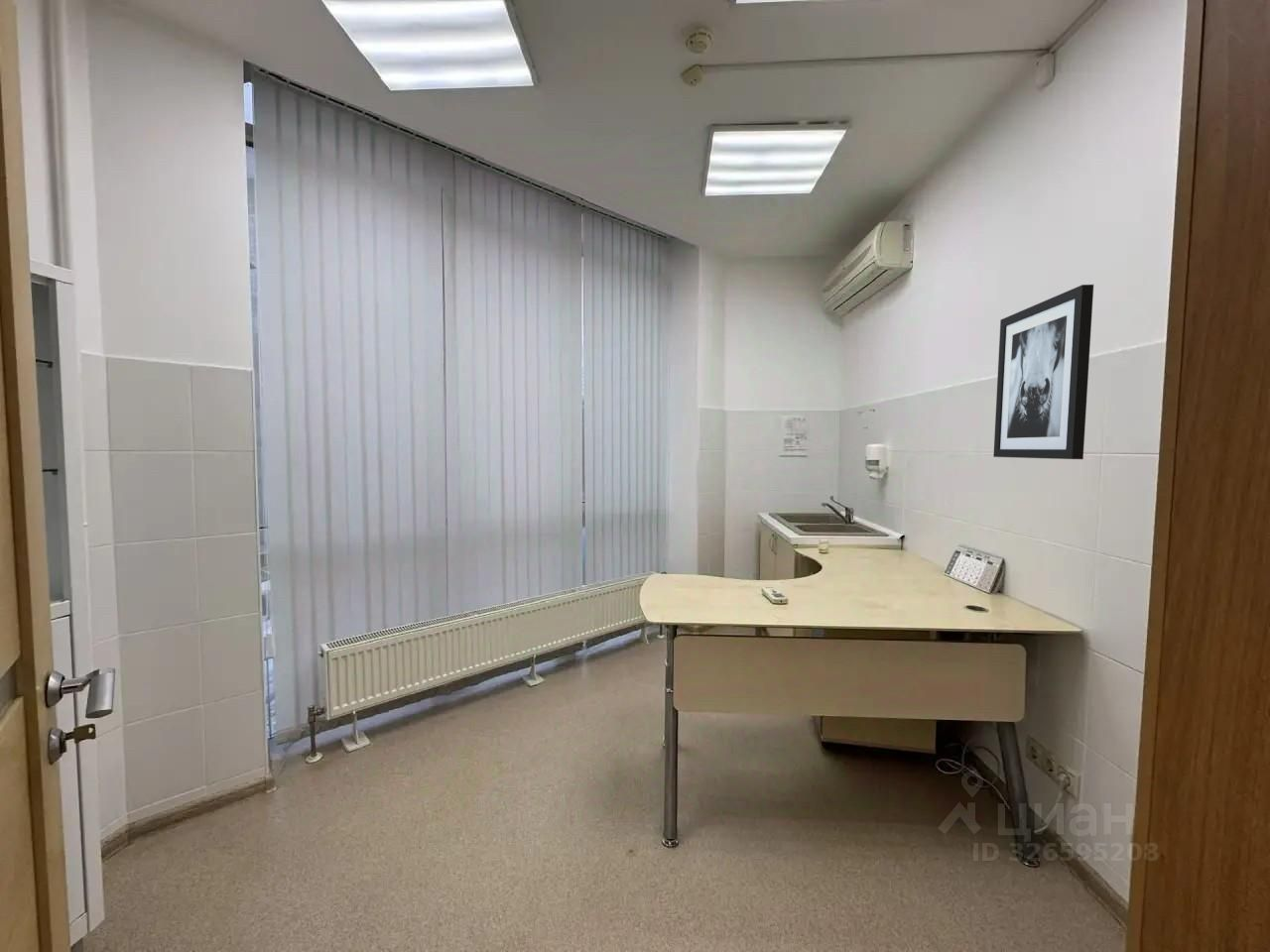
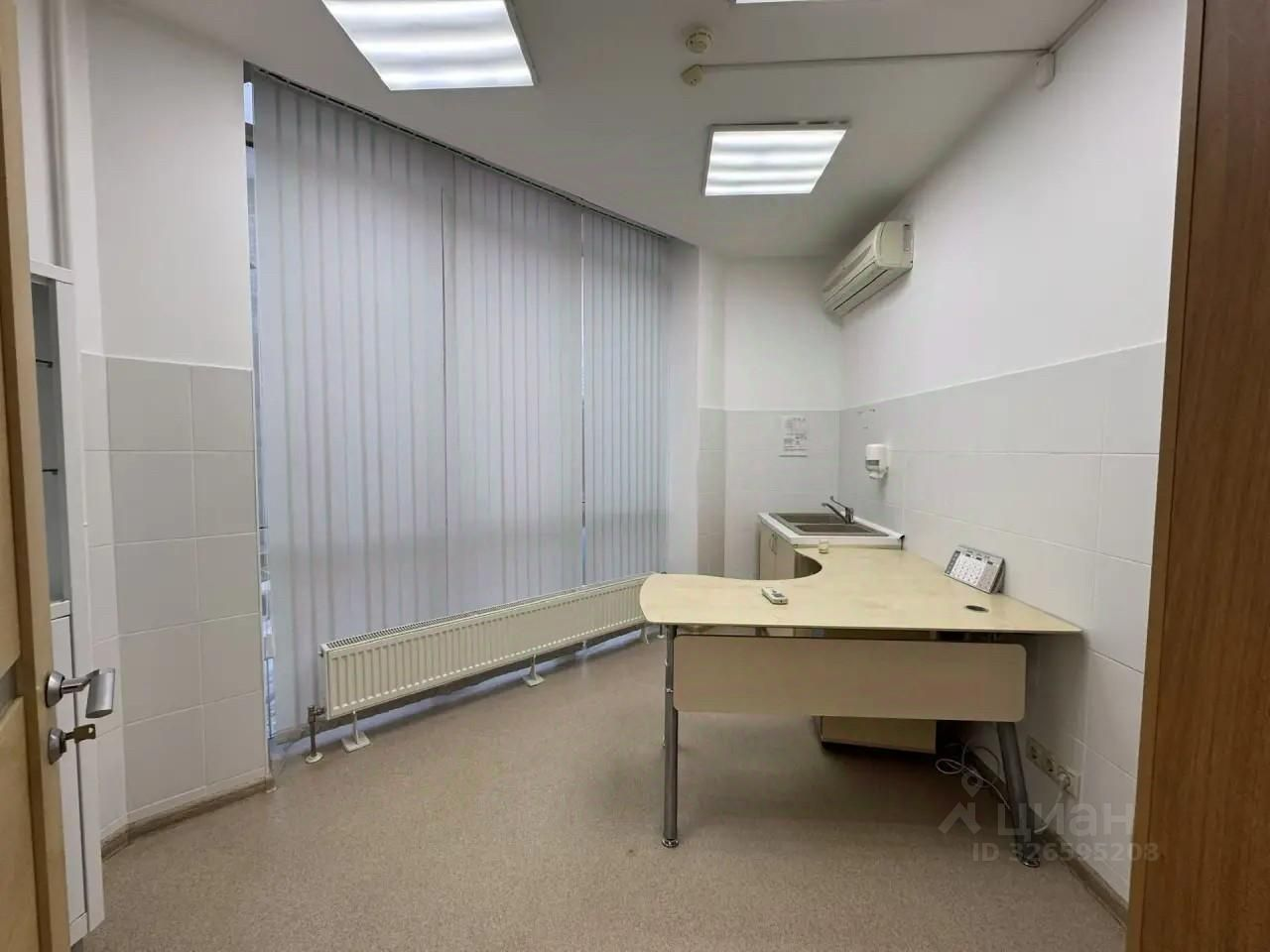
- wall art [992,284,1094,460]
